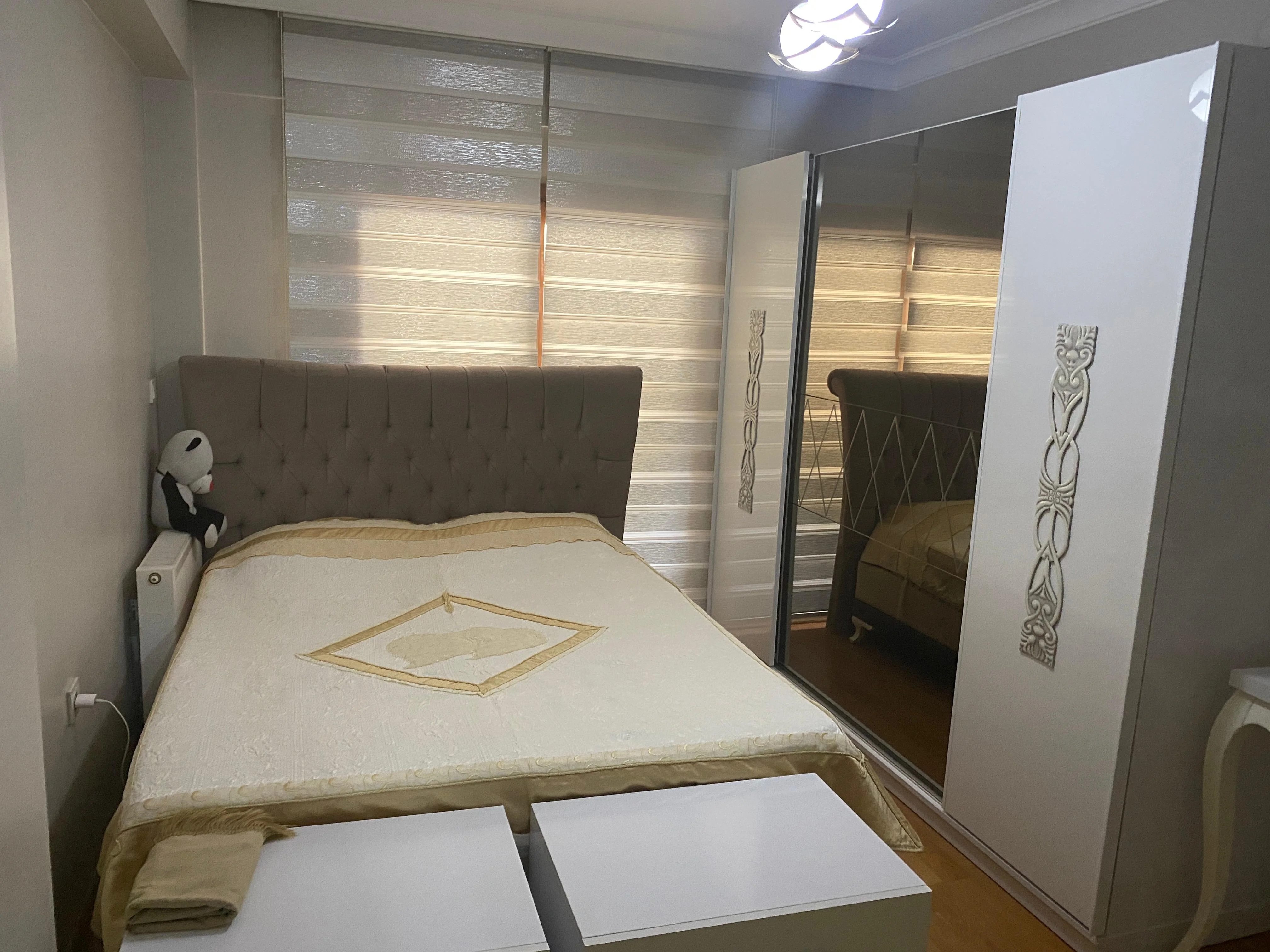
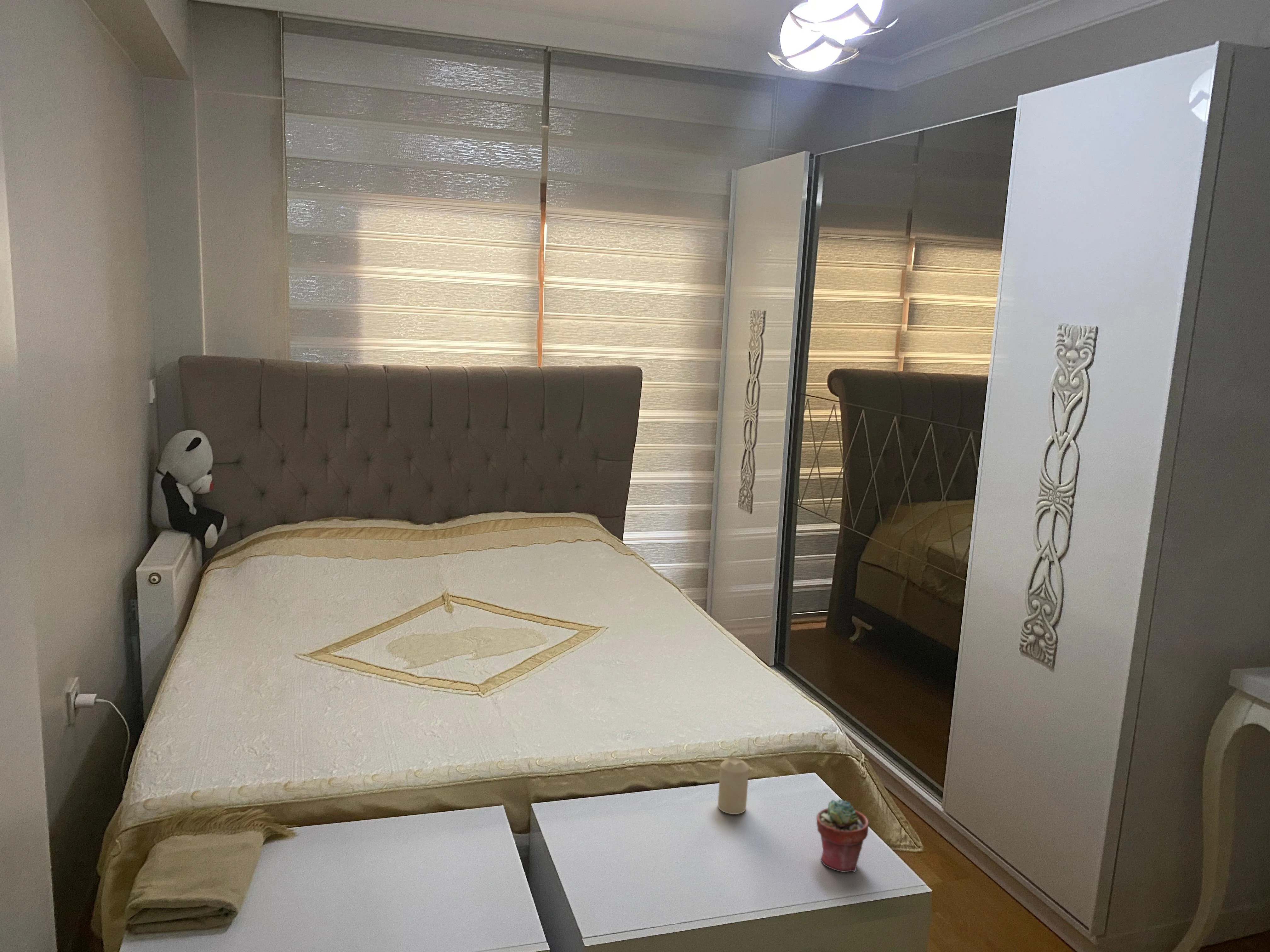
+ potted succulent [816,798,869,872]
+ candle [718,756,749,814]
